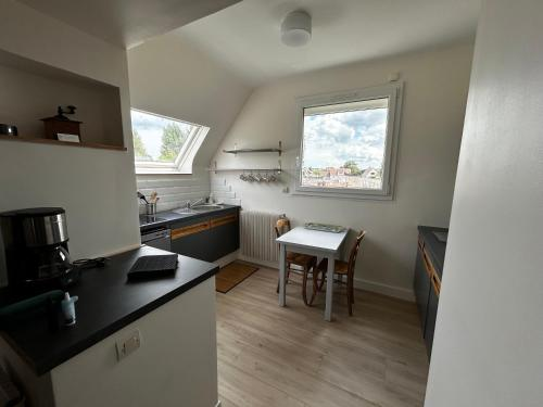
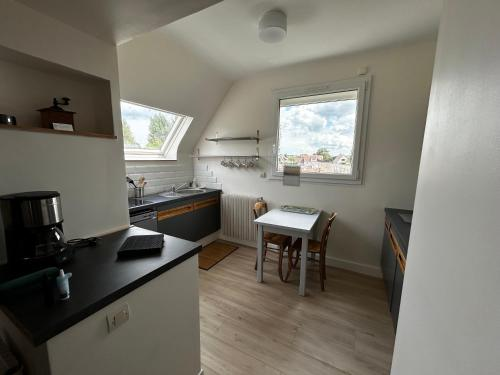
+ calendar [282,164,302,188]
